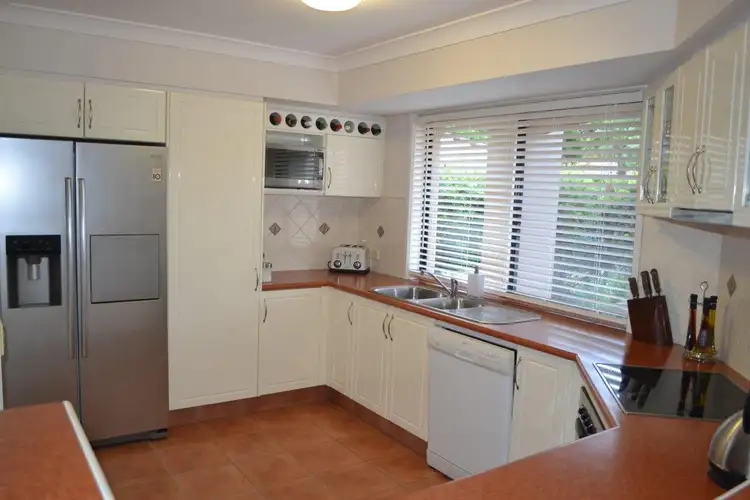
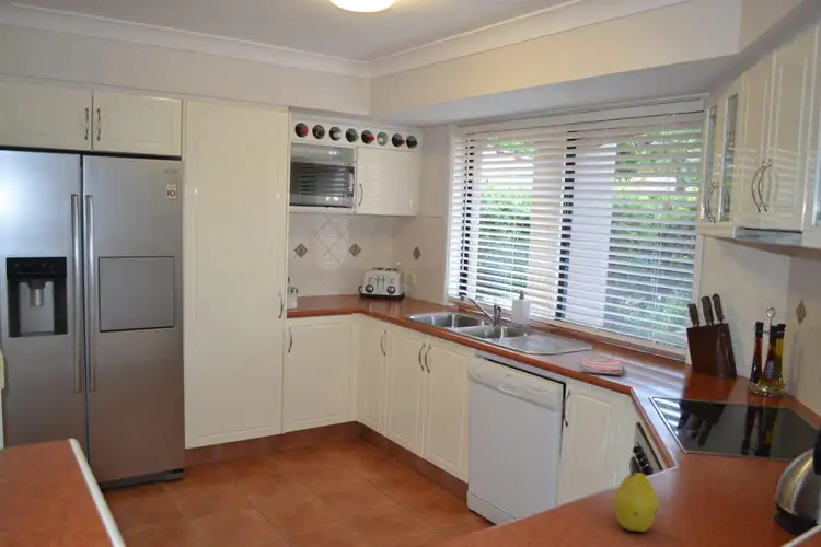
+ fruit [613,470,660,533]
+ dish towel [579,357,624,376]
